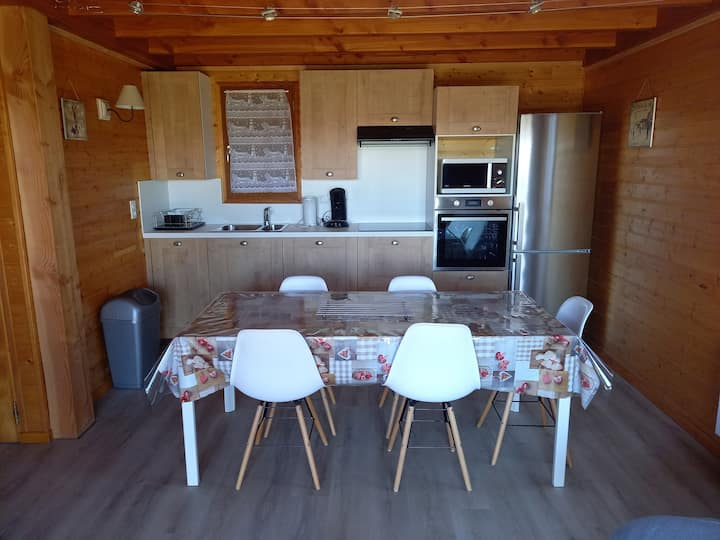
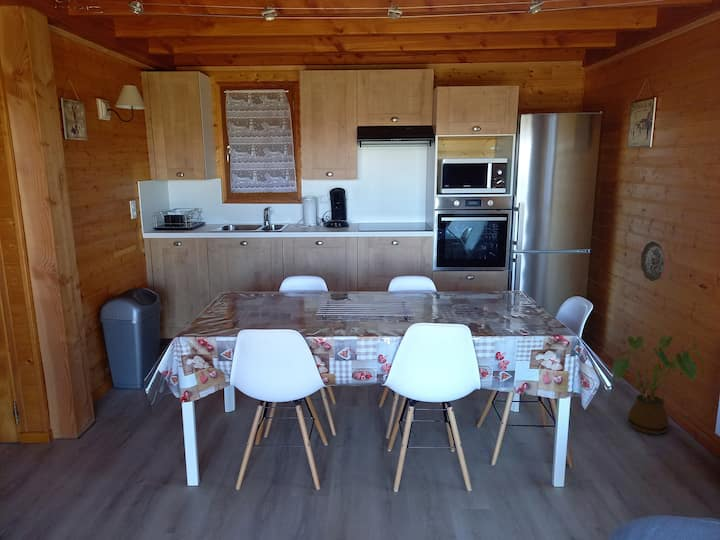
+ house plant [610,334,704,436]
+ decorative plate [640,241,665,282]
